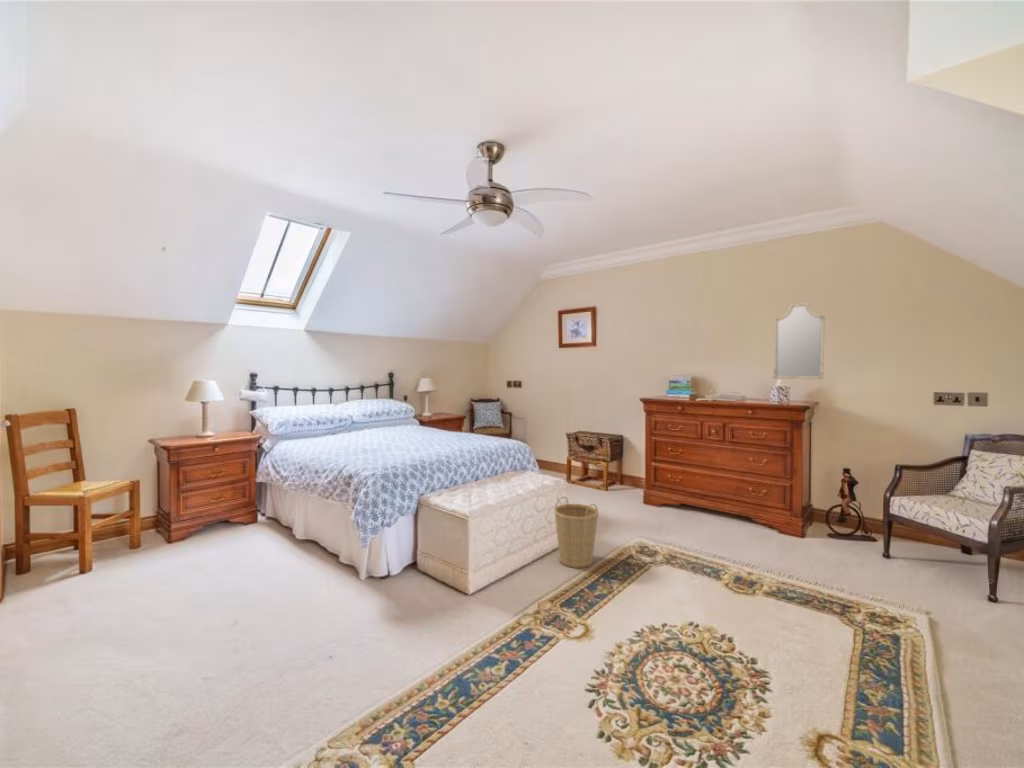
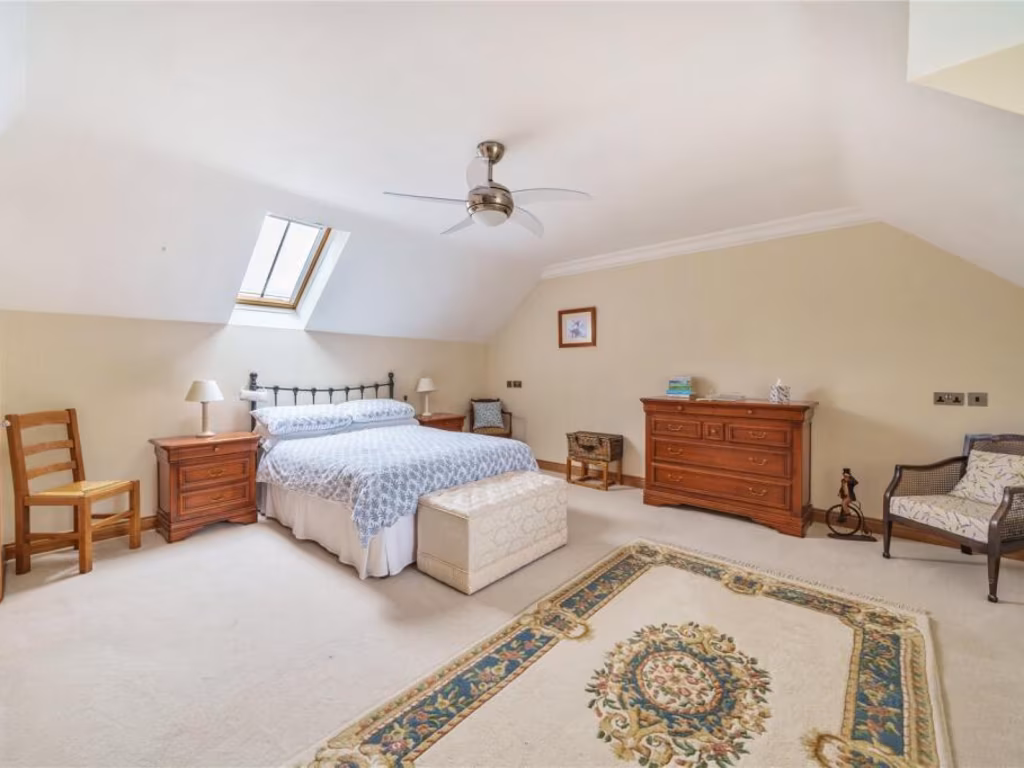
- basket [553,496,599,569]
- home mirror [772,302,826,380]
